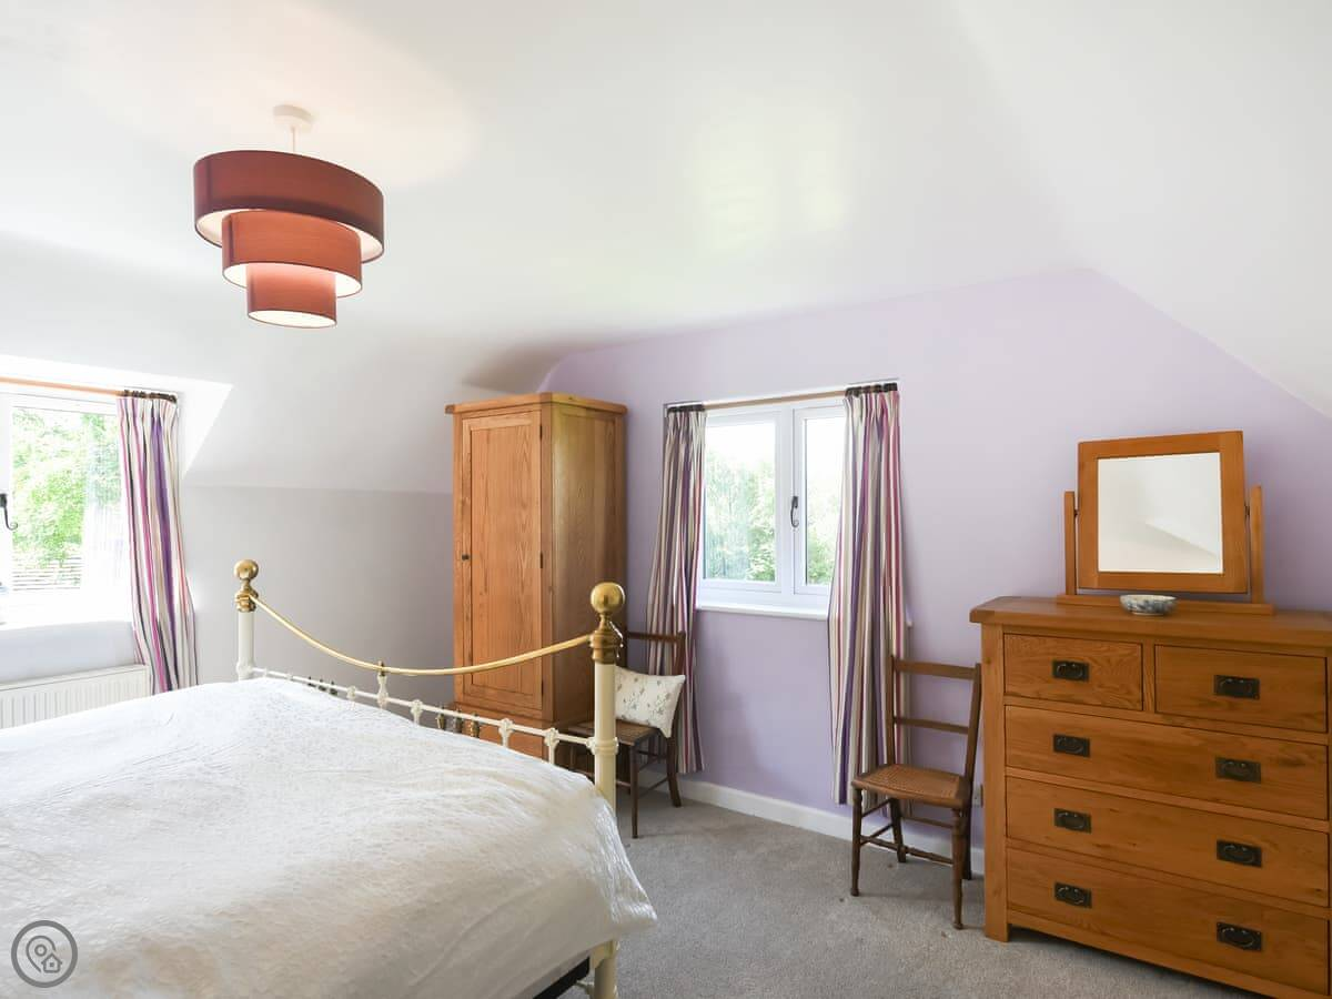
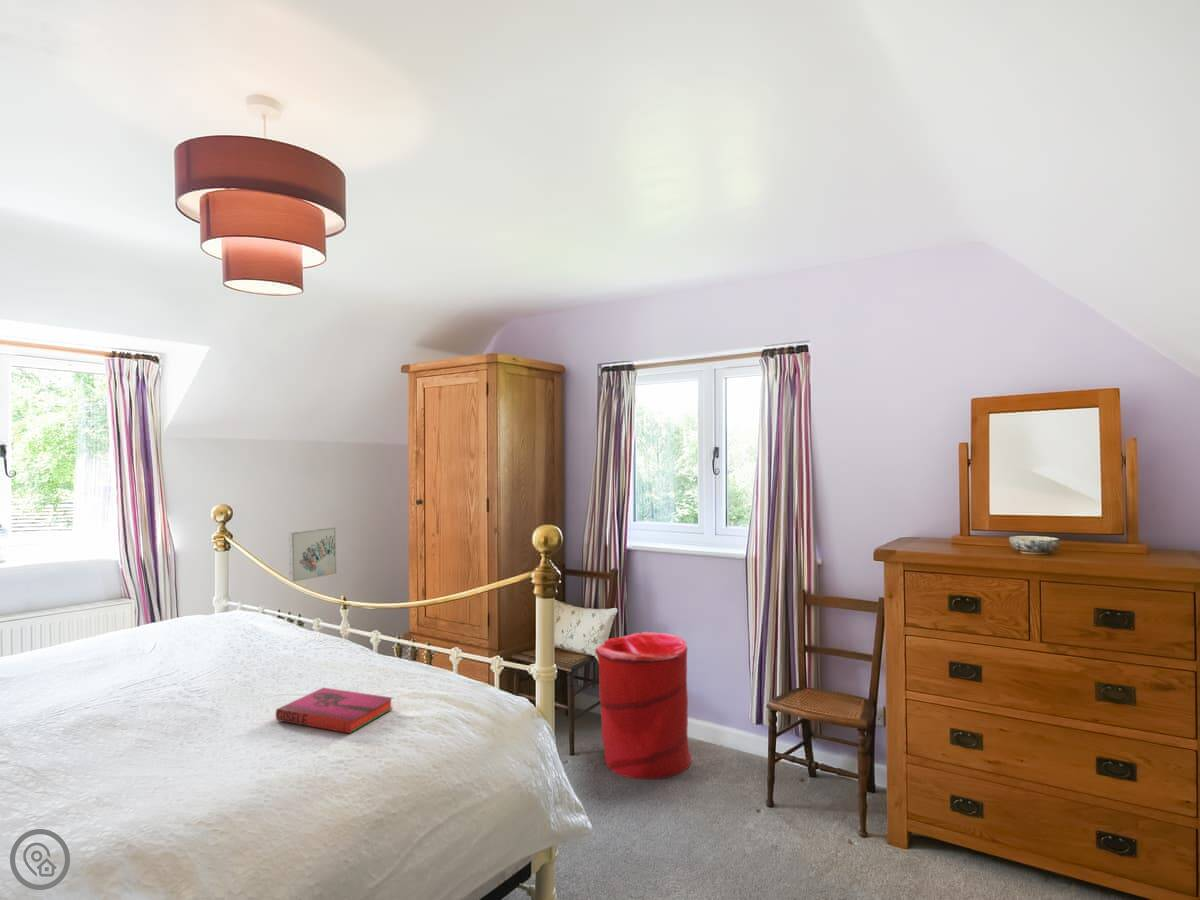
+ hardback book [275,687,394,734]
+ wall art [288,526,337,582]
+ laundry hamper [594,631,693,780]
